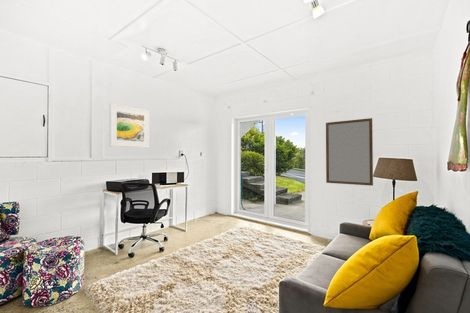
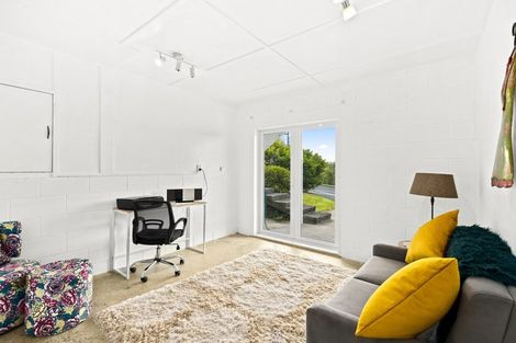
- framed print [109,103,150,149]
- home mirror [325,117,374,187]
